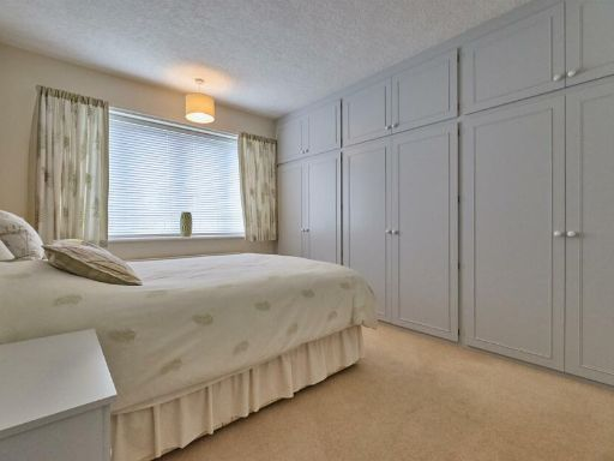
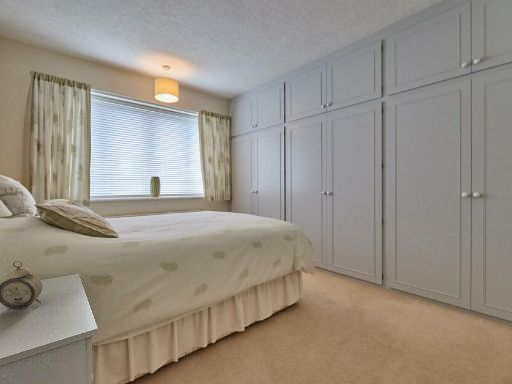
+ alarm clock [0,260,44,311]
